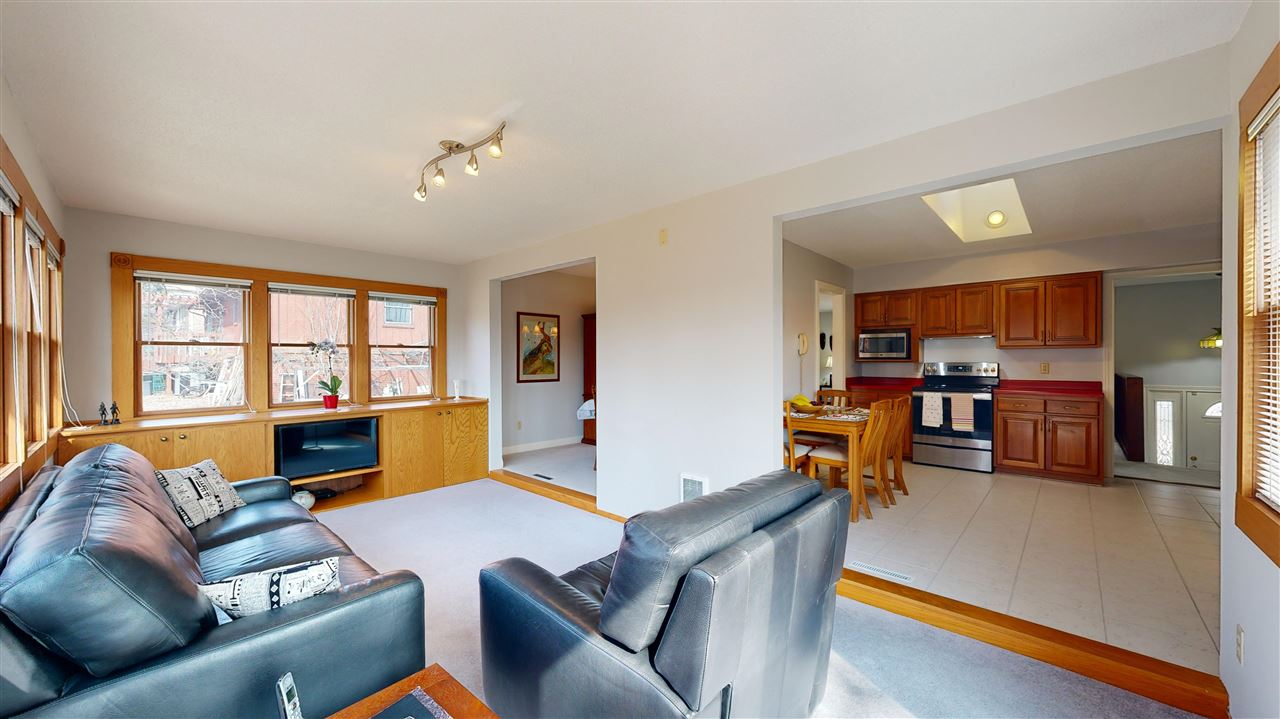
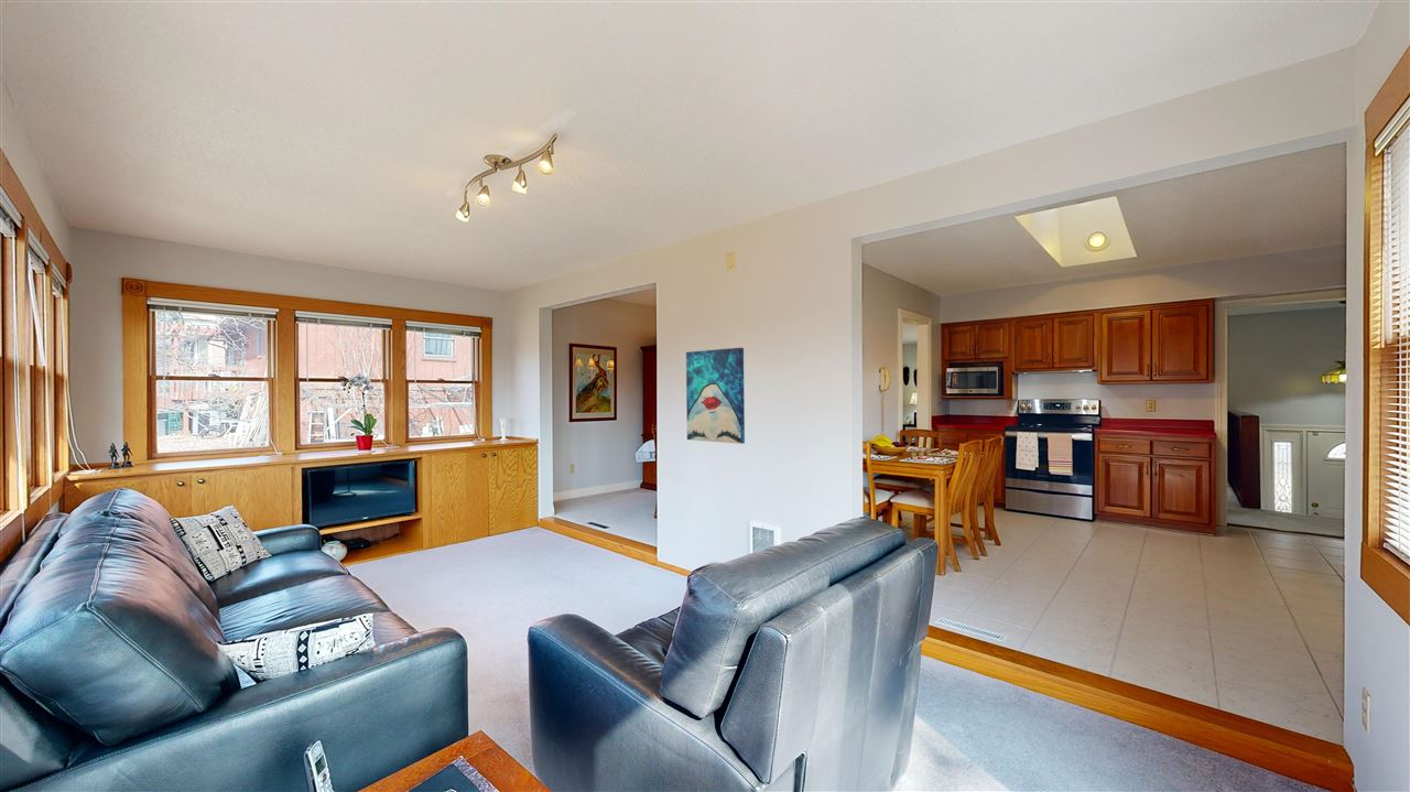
+ wall art [685,347,746,445]
